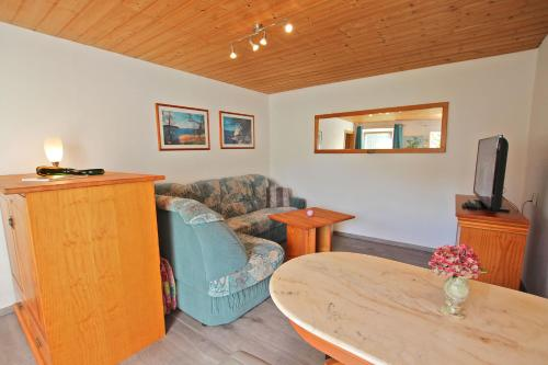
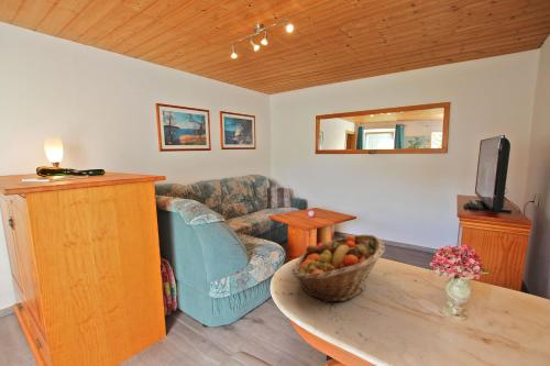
+ fruit basket [290,233,386,303]
